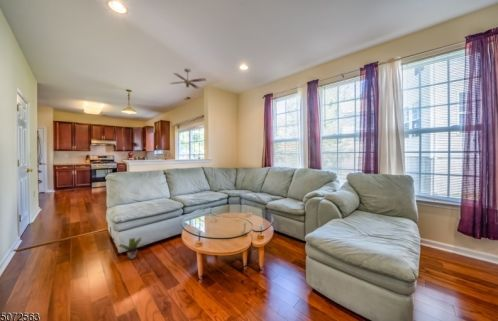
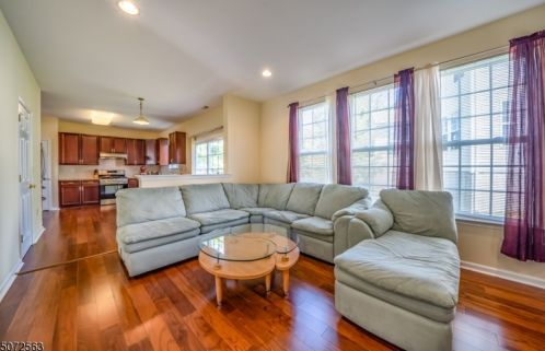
- potted plant [117,237,146,260]
- ceiling fan [169,68,207,90]
